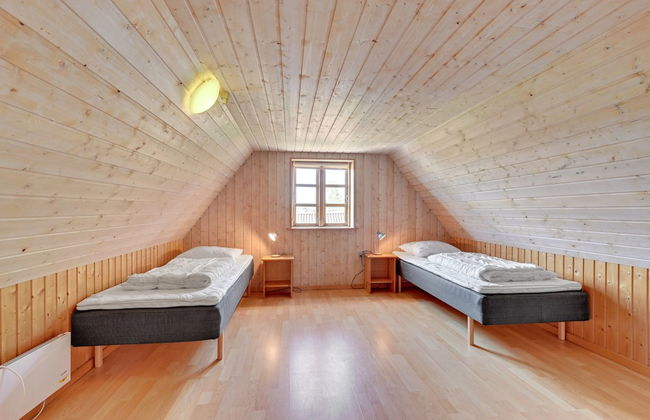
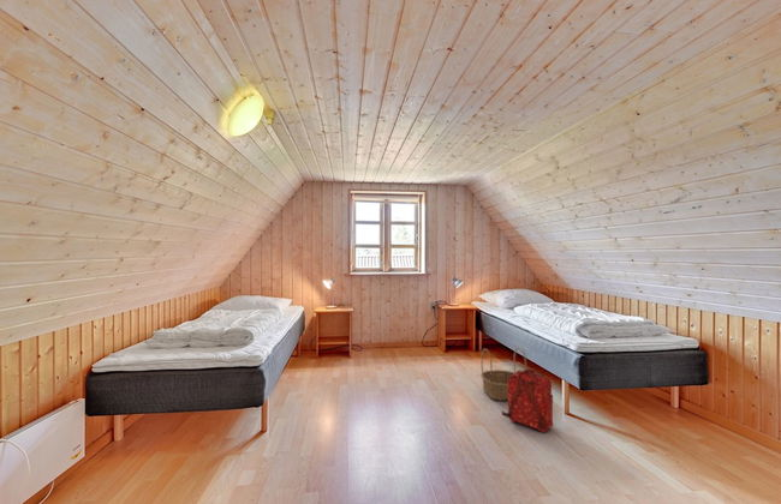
+ backpack [500,368,554,433]
+ basket [479,347,527,402]
